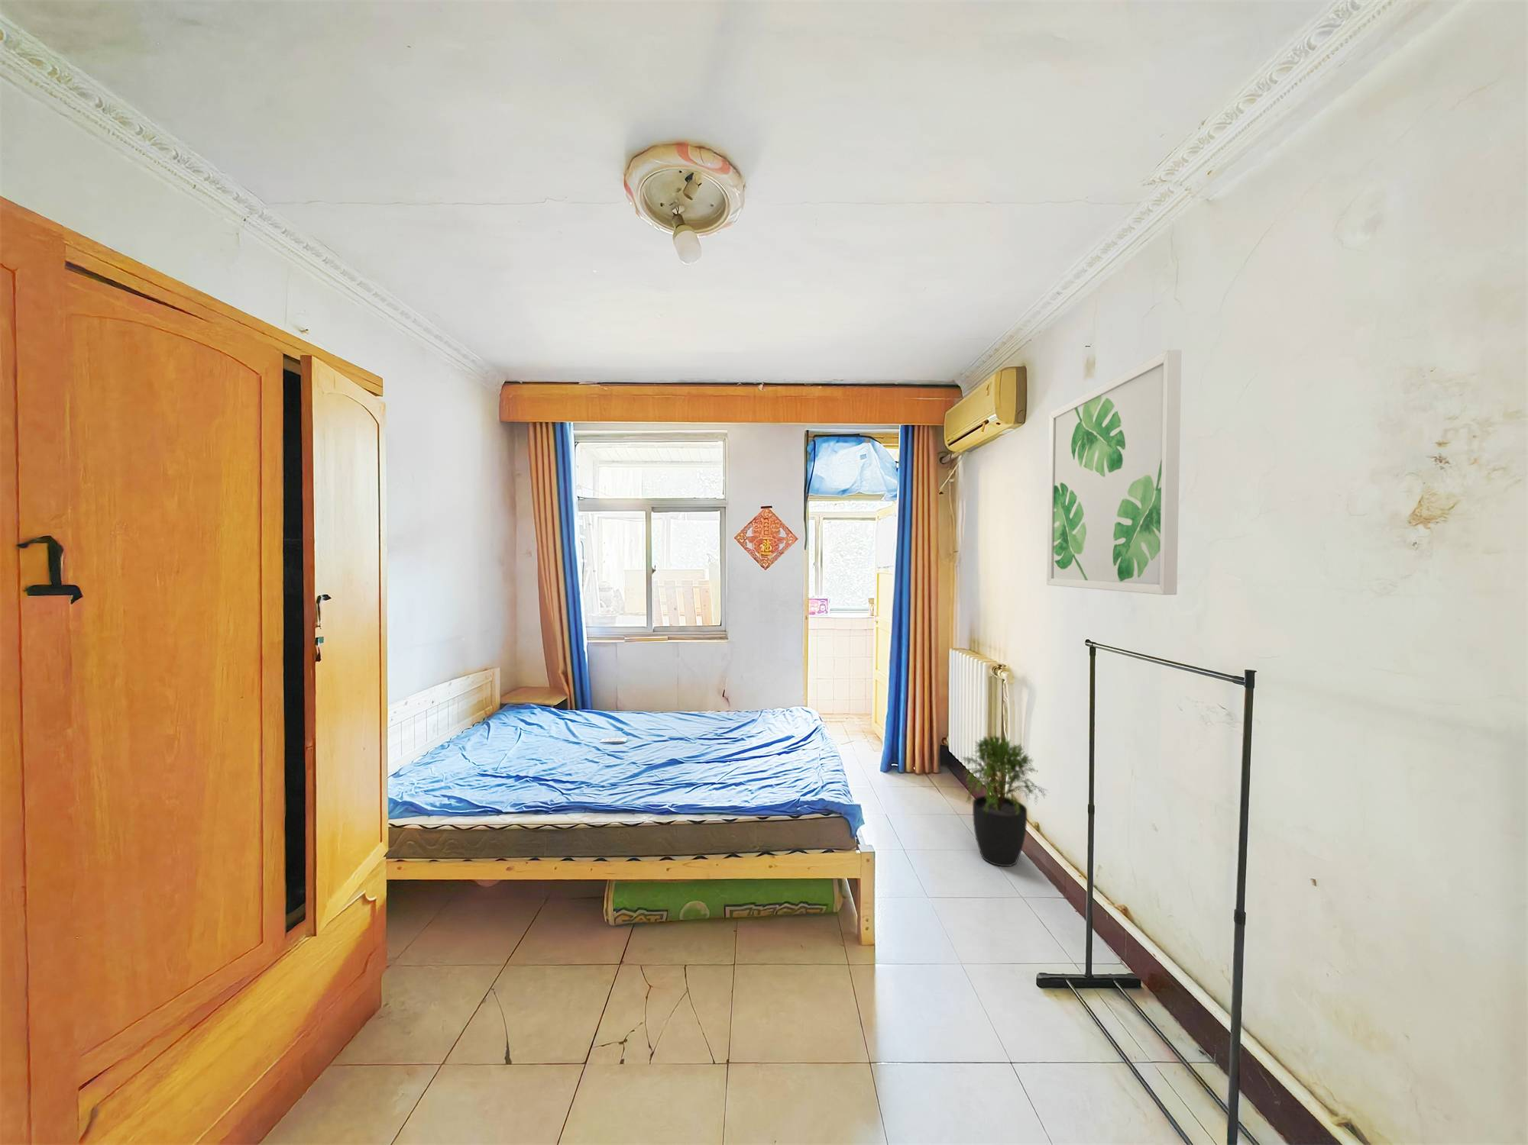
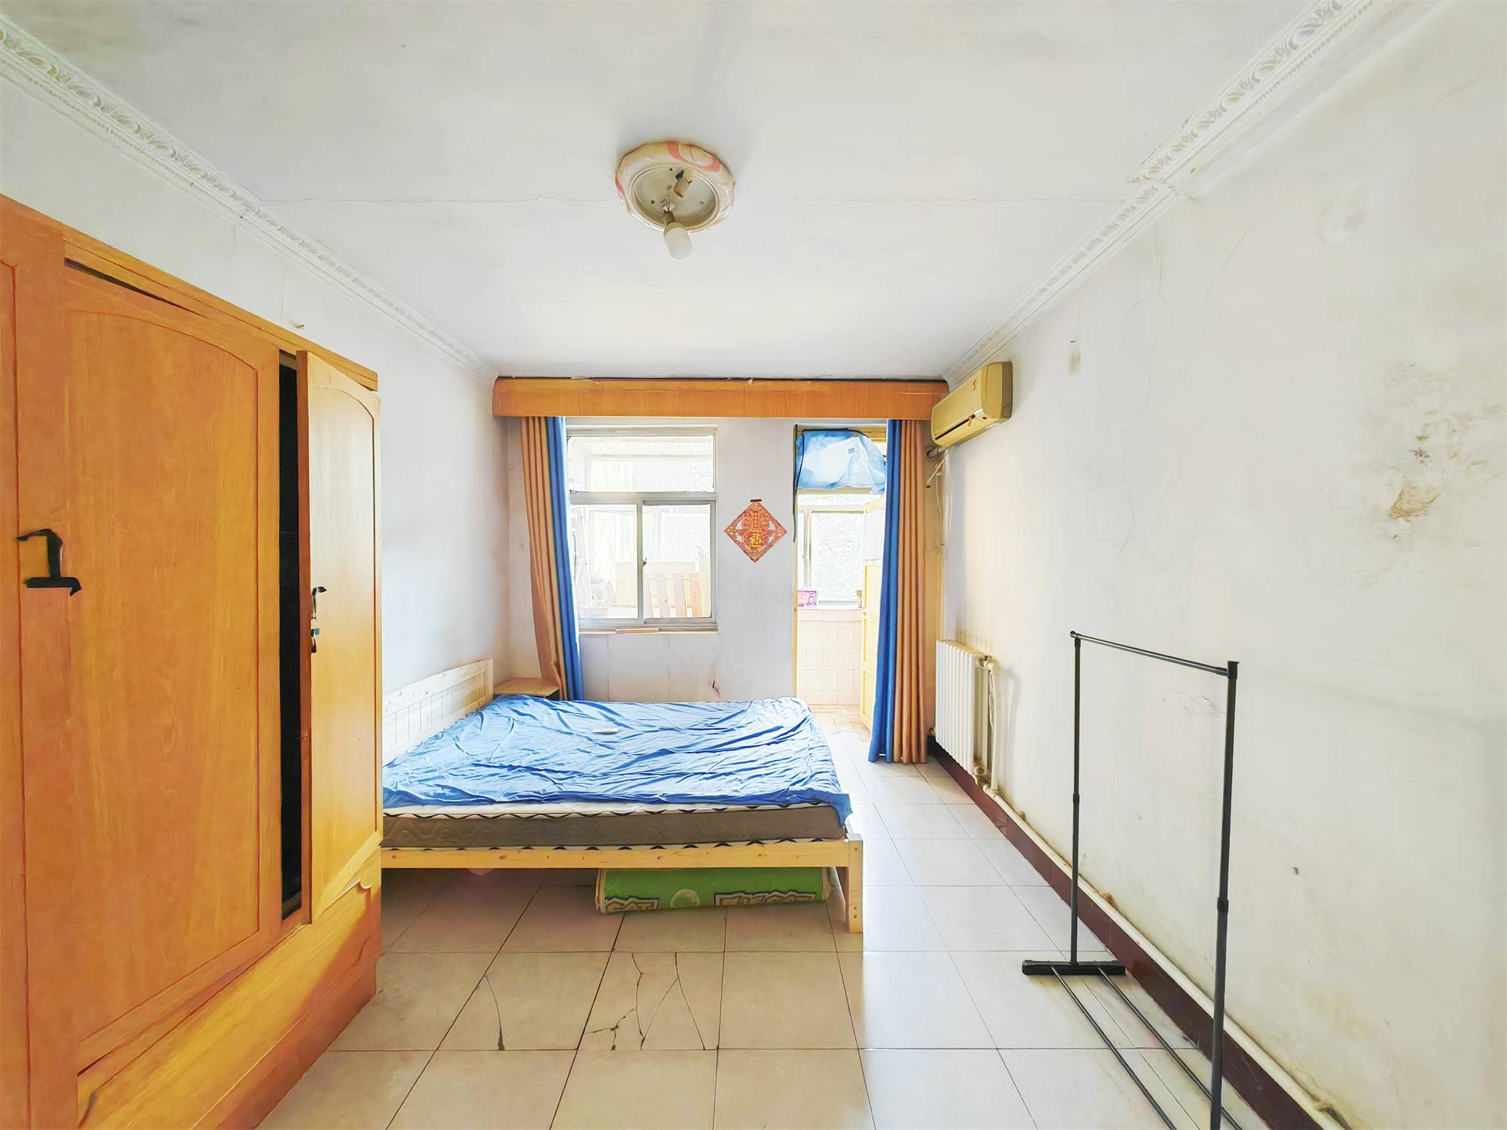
- wall art [1046,349,1181,595]
- potted plant [960,734,1048,867]
